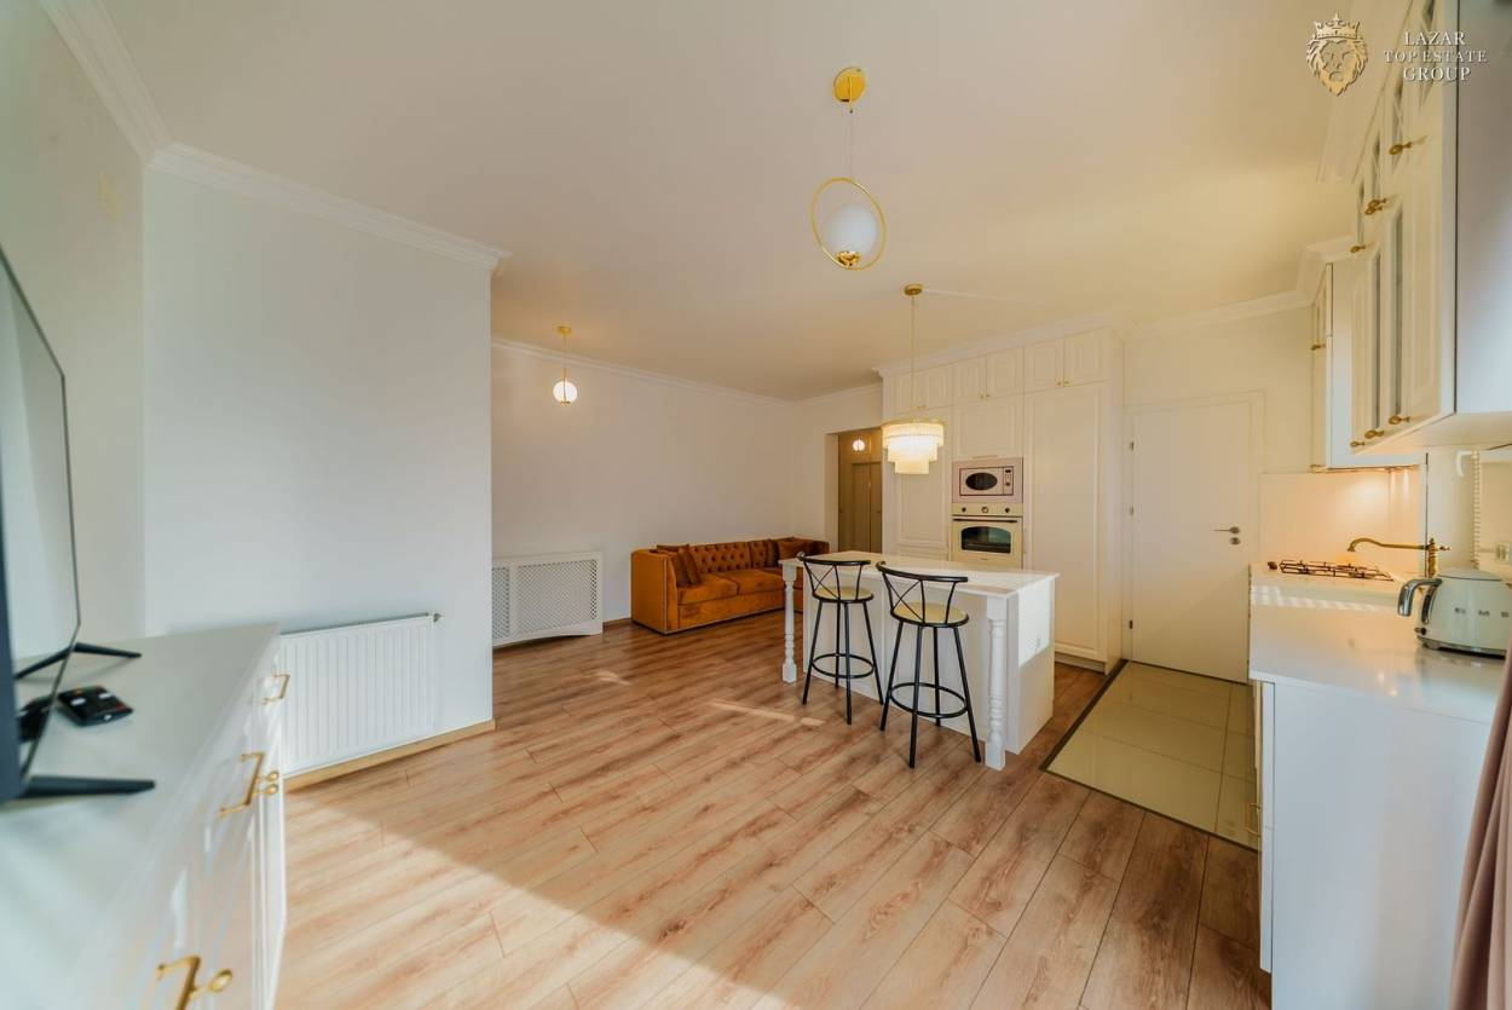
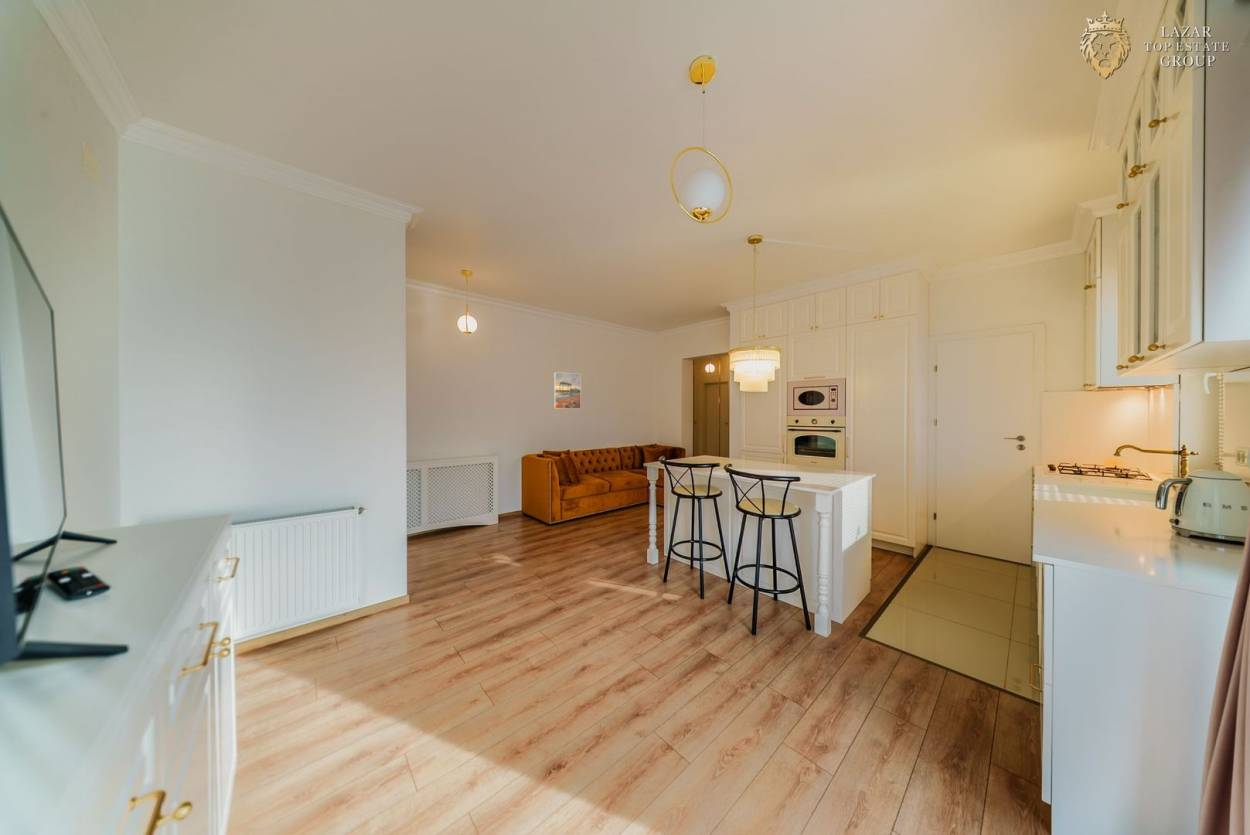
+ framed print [553,371,582,410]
